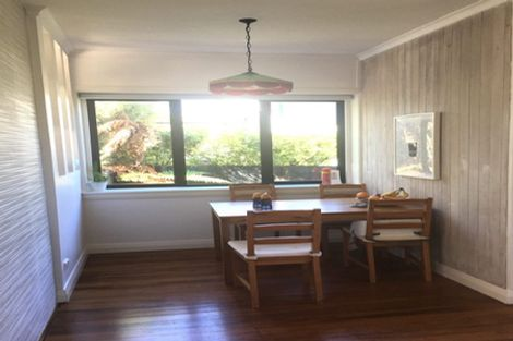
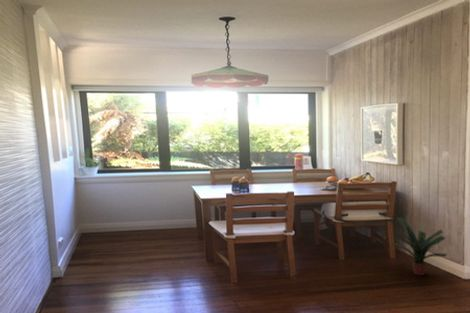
+ potted plant [393,216,448,276]
